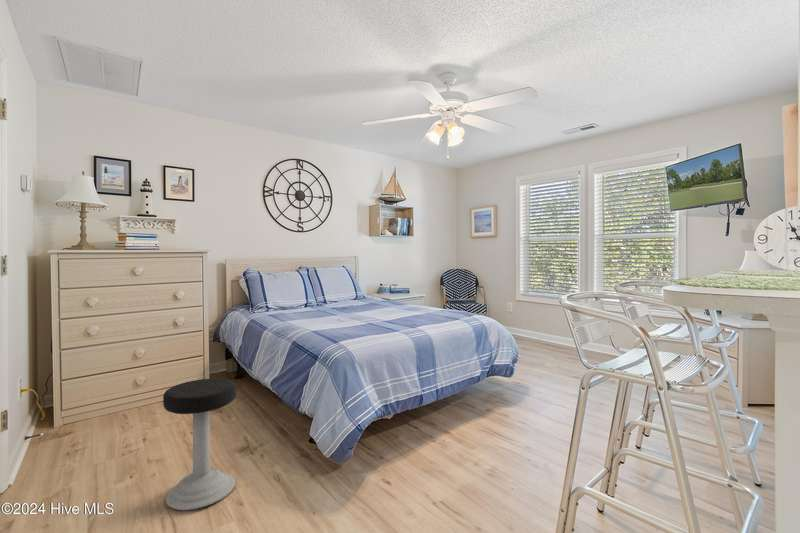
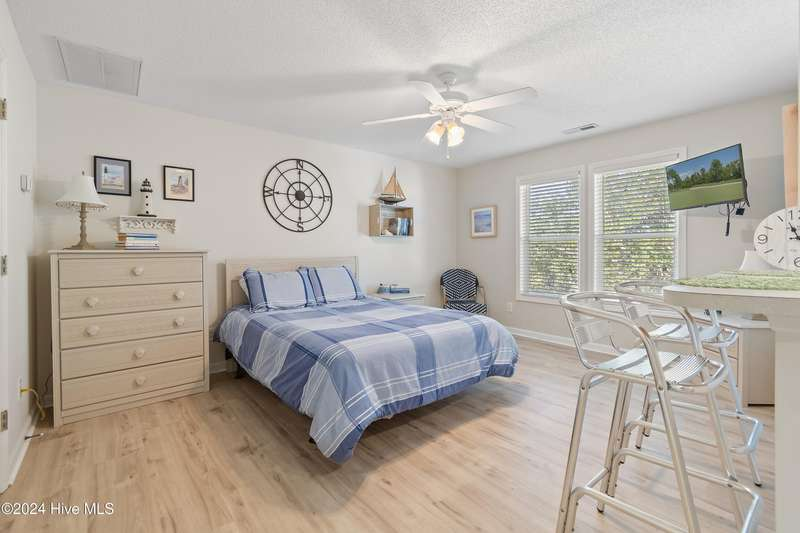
- stool [162,378,237,511]
